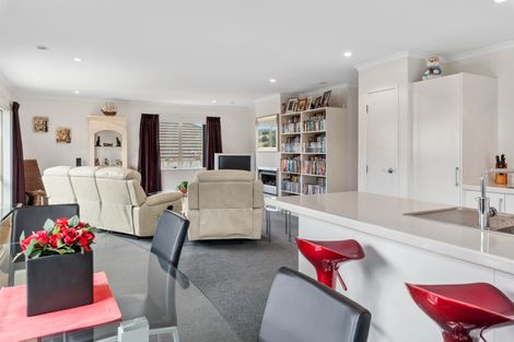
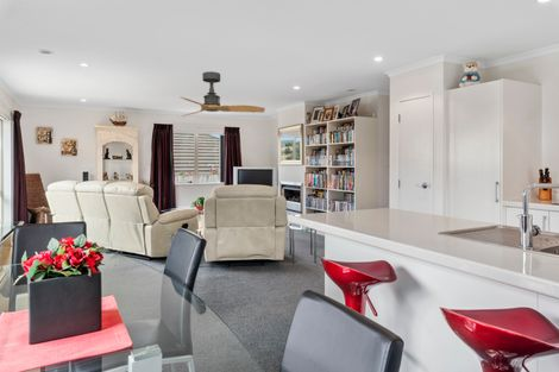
+ ceiling fan [178,70,266,118]
